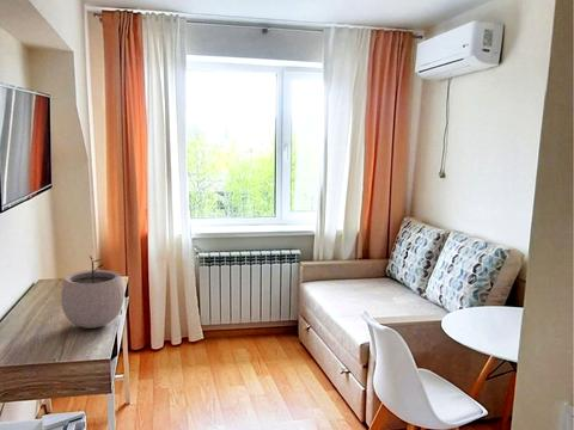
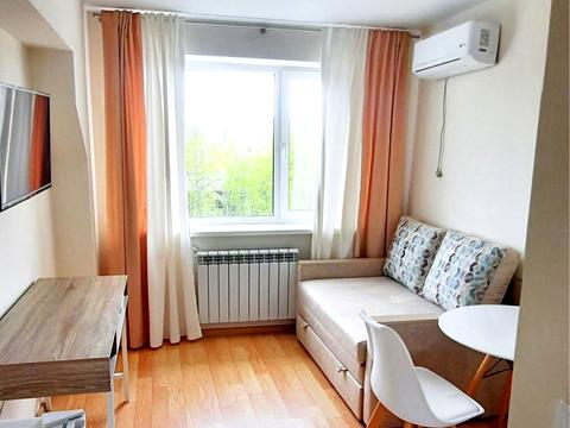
- plant pot [60,254,126,330]
